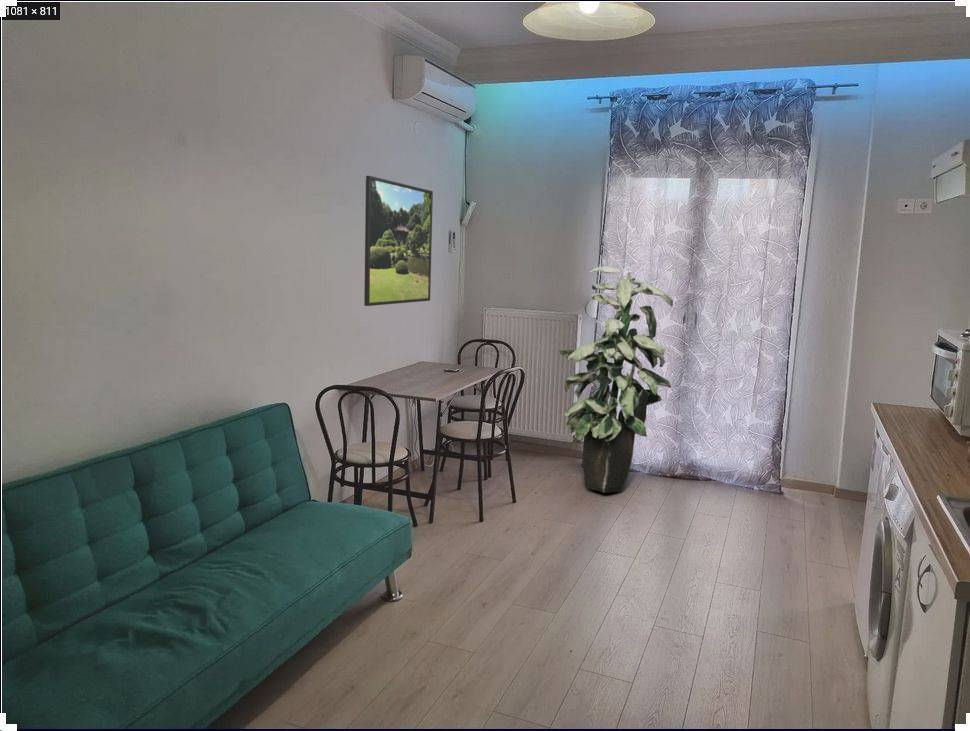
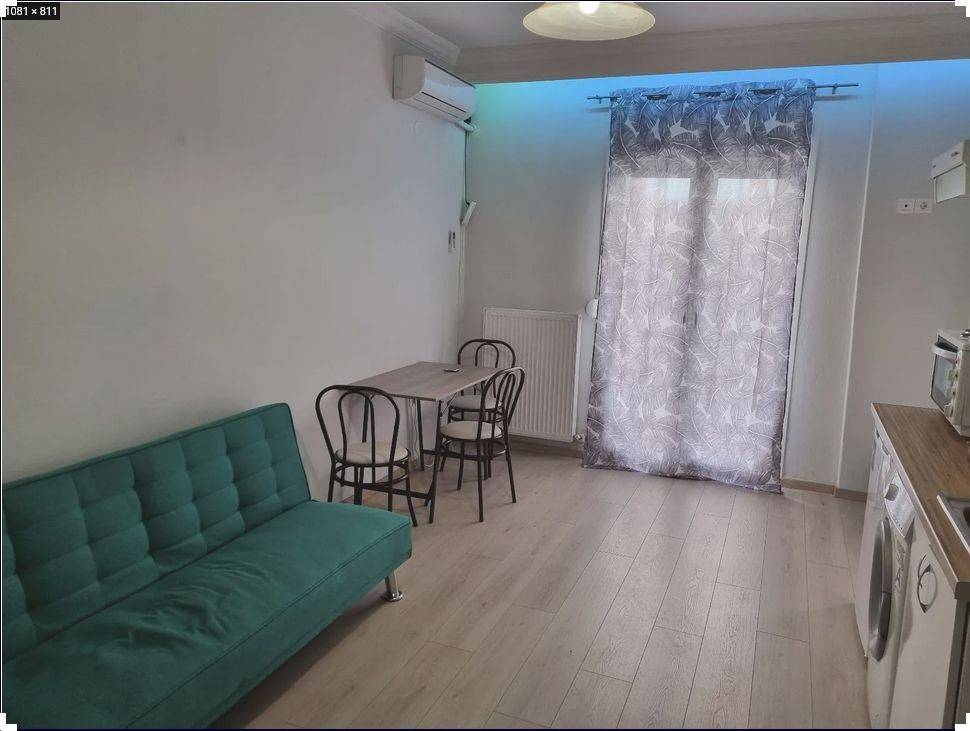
- indoor plant [555,265,674,494]
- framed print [363,175,434,307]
